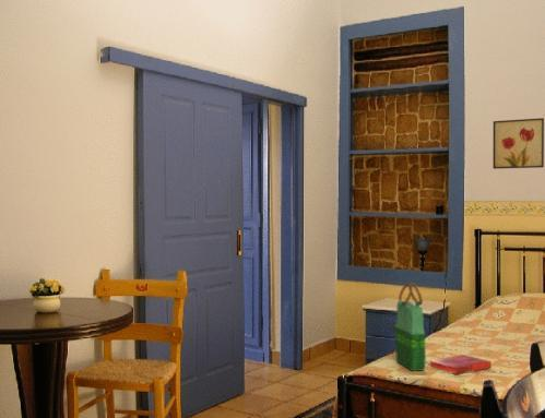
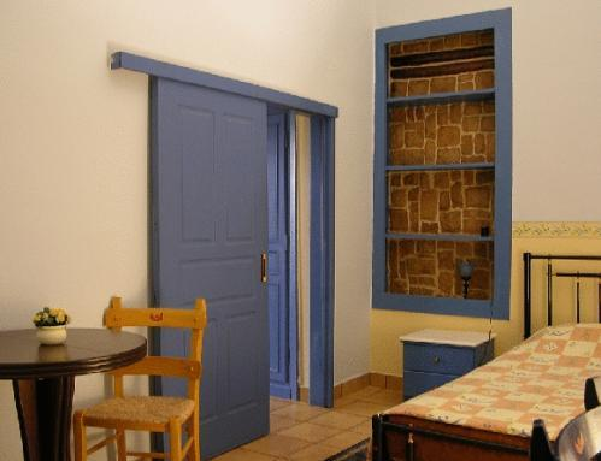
- hardback book [429,354,493,375]
- wall art [493,117,545,170]
- tote bag [394,283,427,372]
